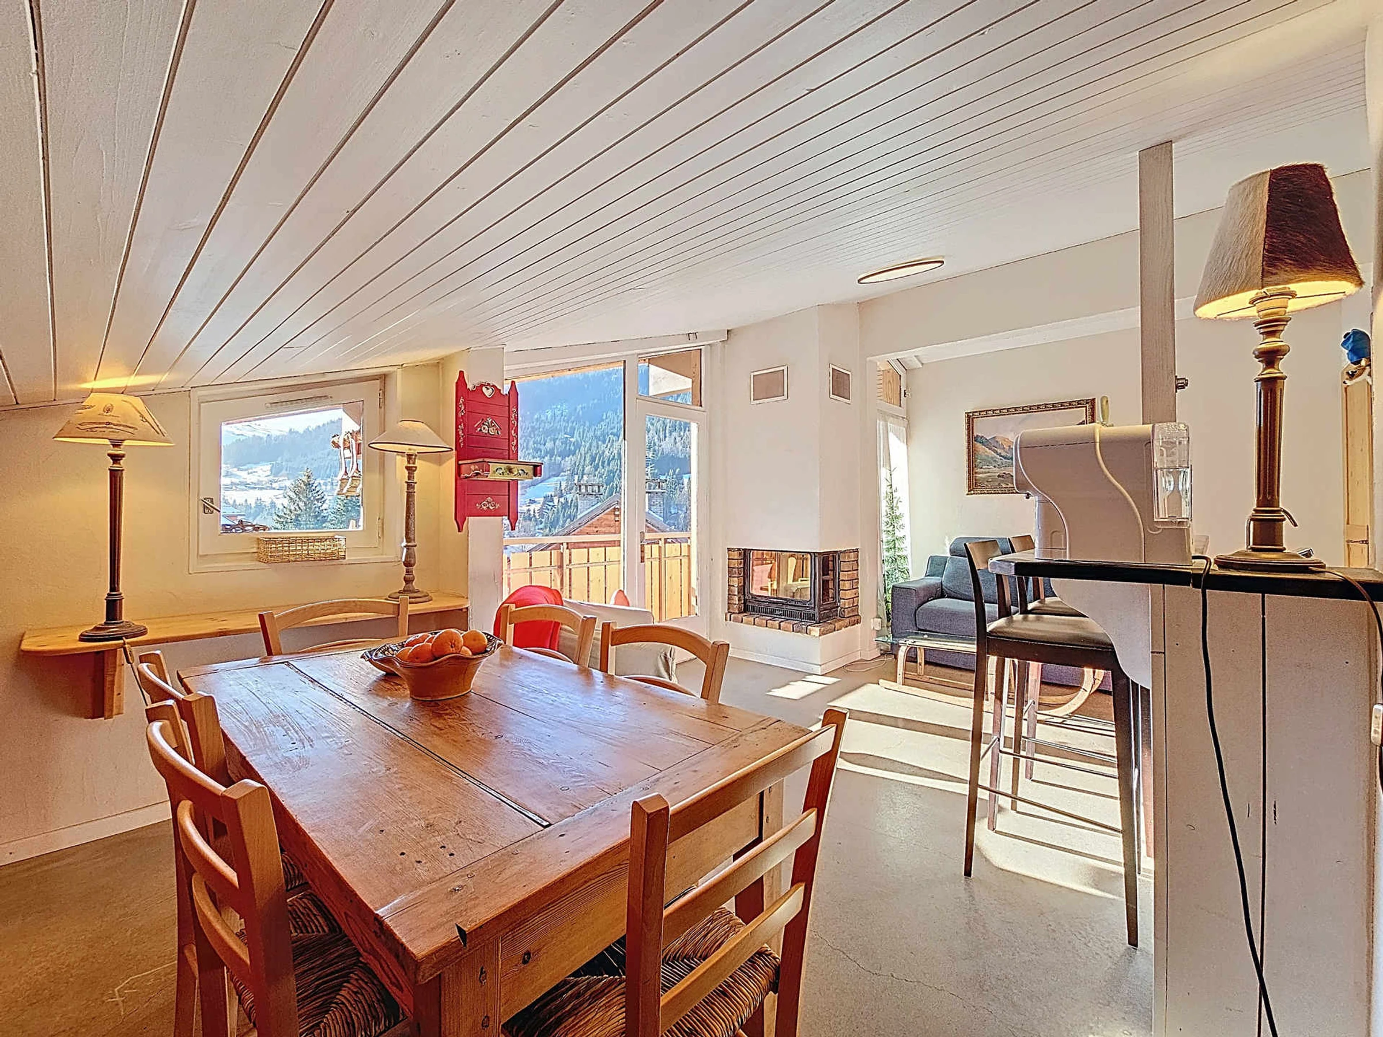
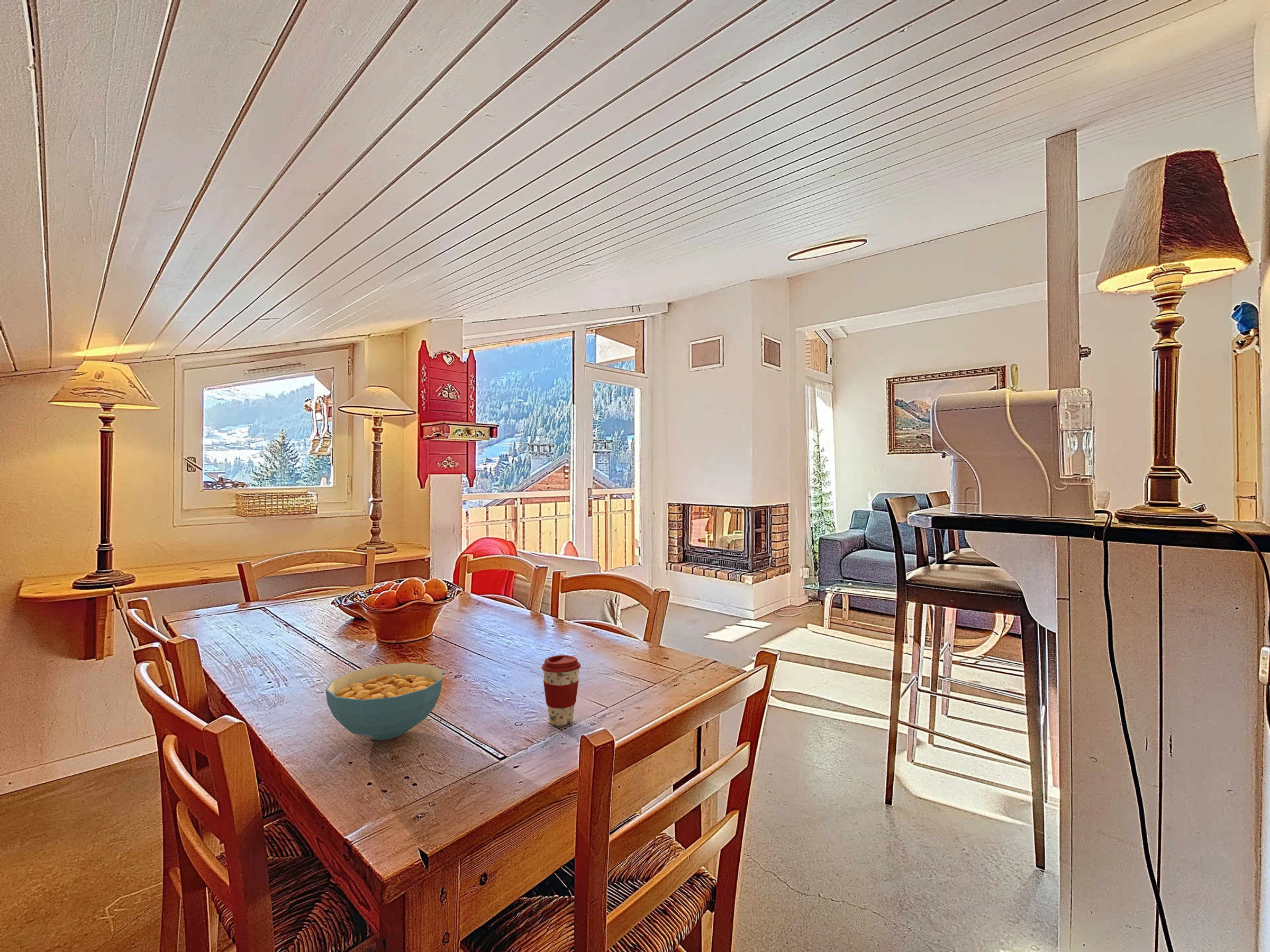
+ cereal bowl [325,662,443,741]
+ coffee cup [541,655,582,726]
